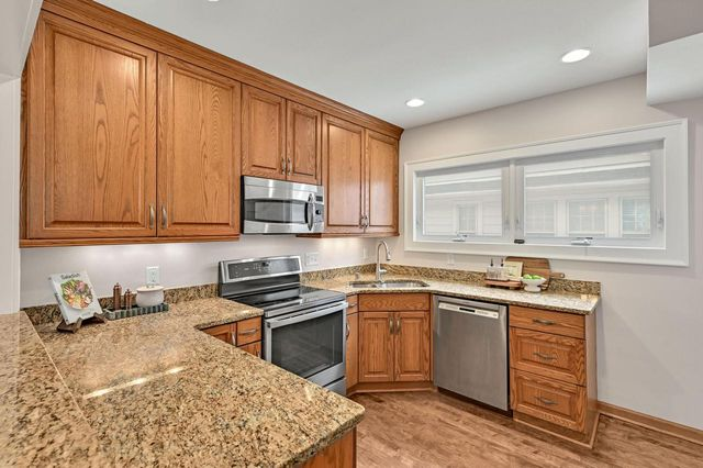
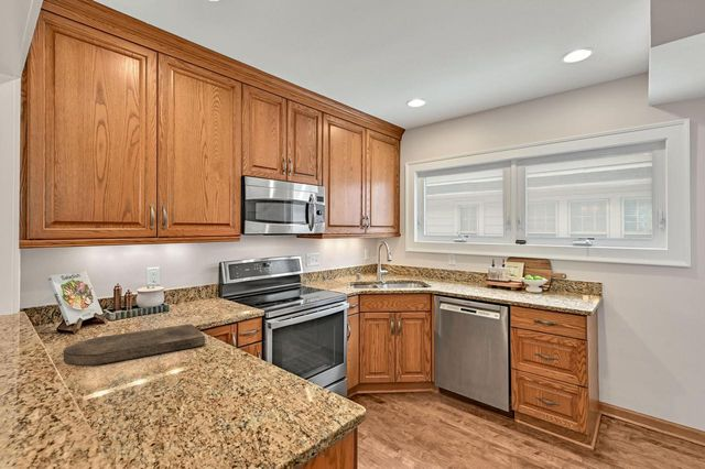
+ cutting board [63,323,206,367]
